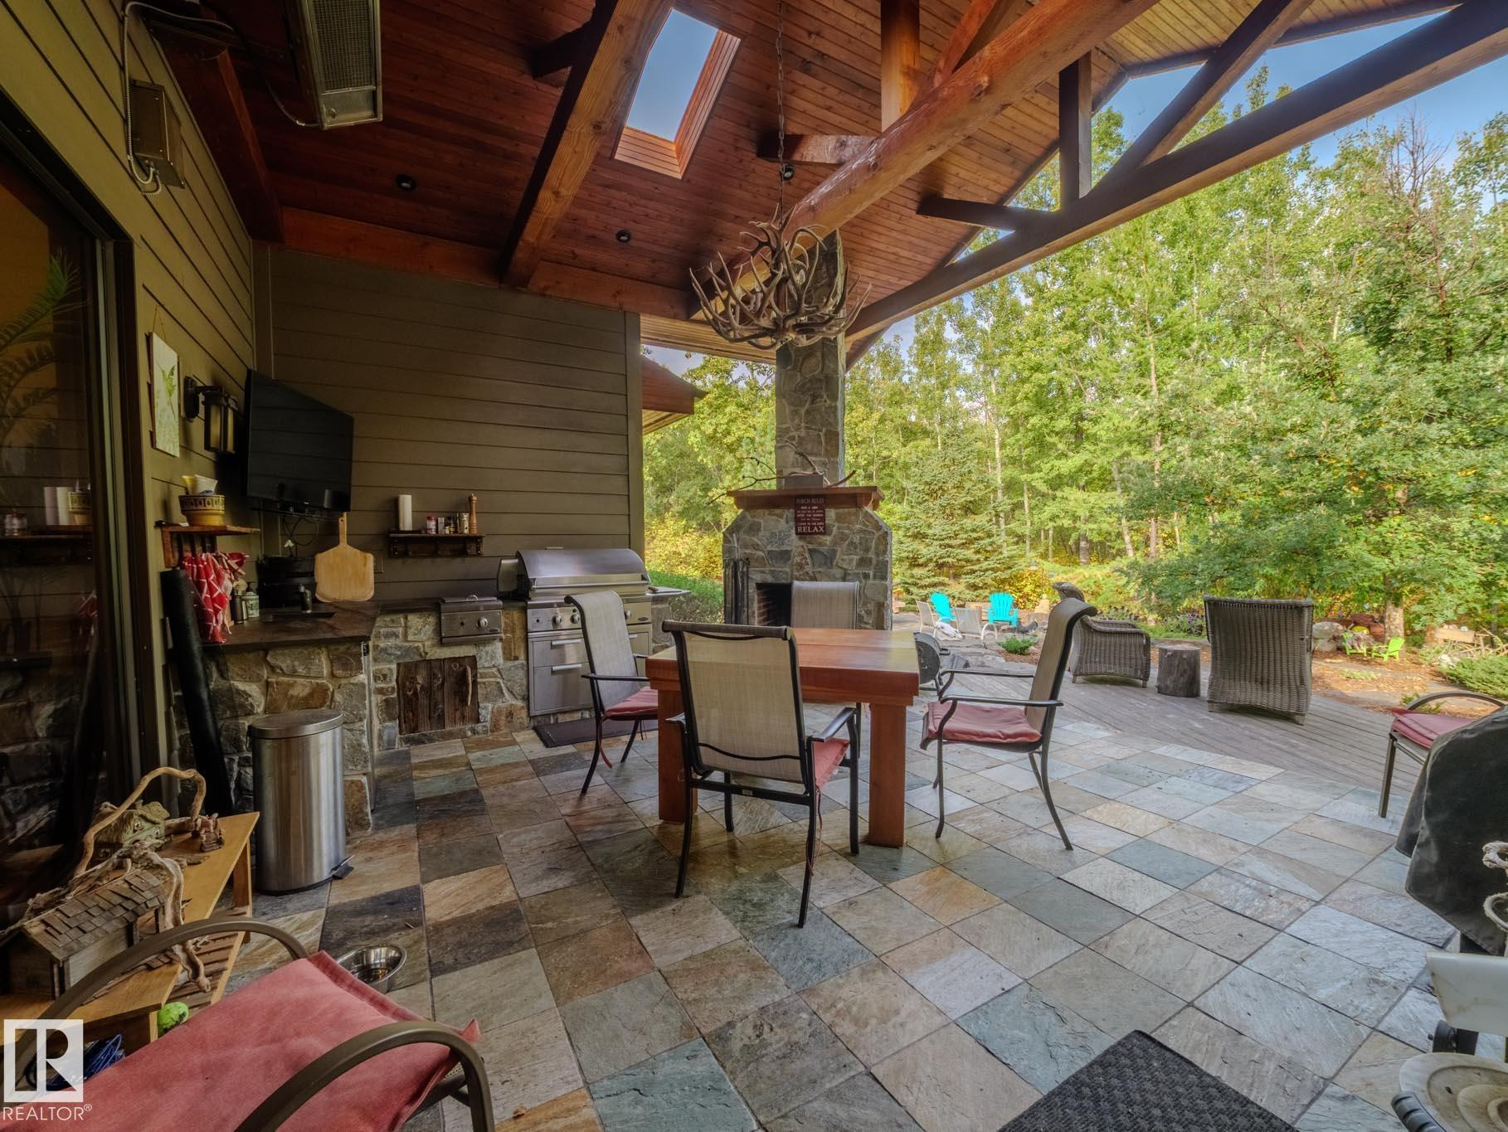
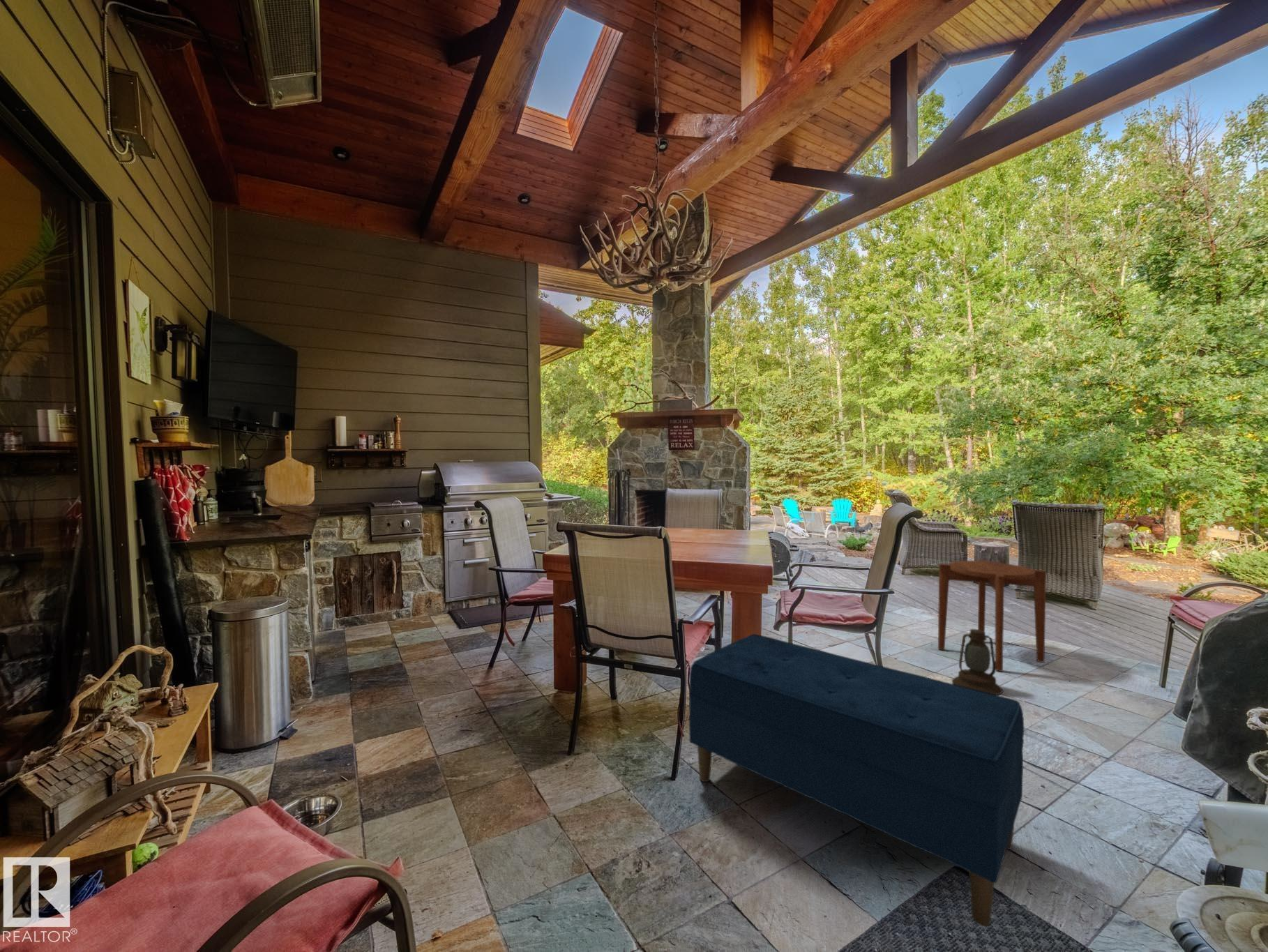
+ side table [937,559,1047,672]
+ bench [688,633,1025,927]
+ lantern [951,628,1004,695]
